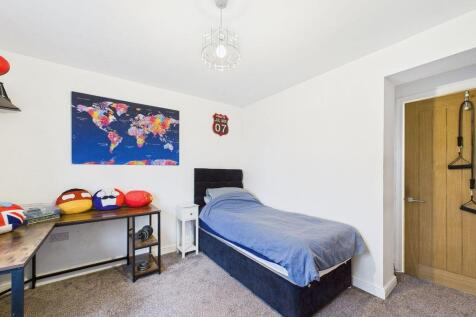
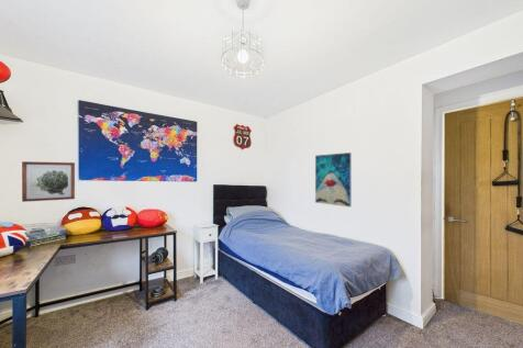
+ wall art [314,151,352,207]
+ wall art [21,160,76,203]
